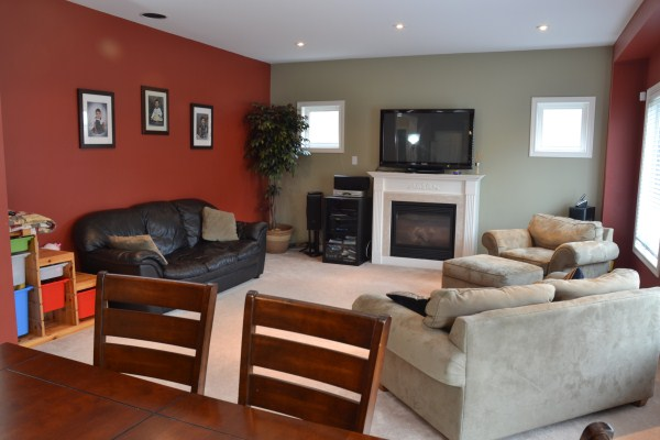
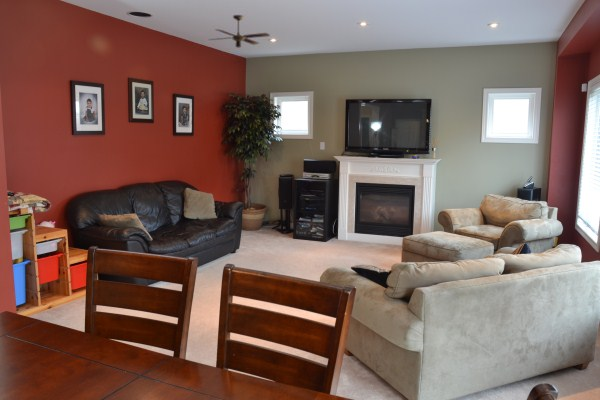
+ ceiling fan [207,14,271,49]
